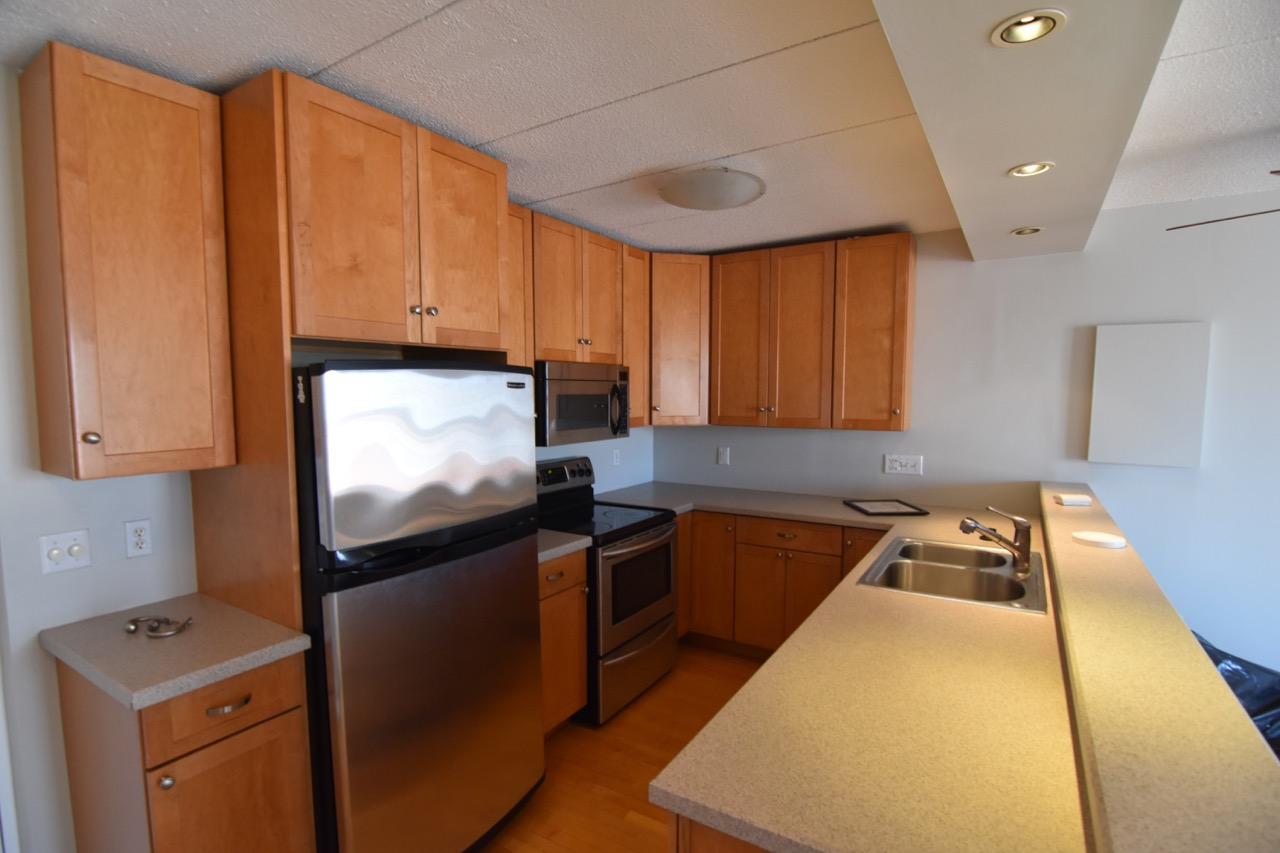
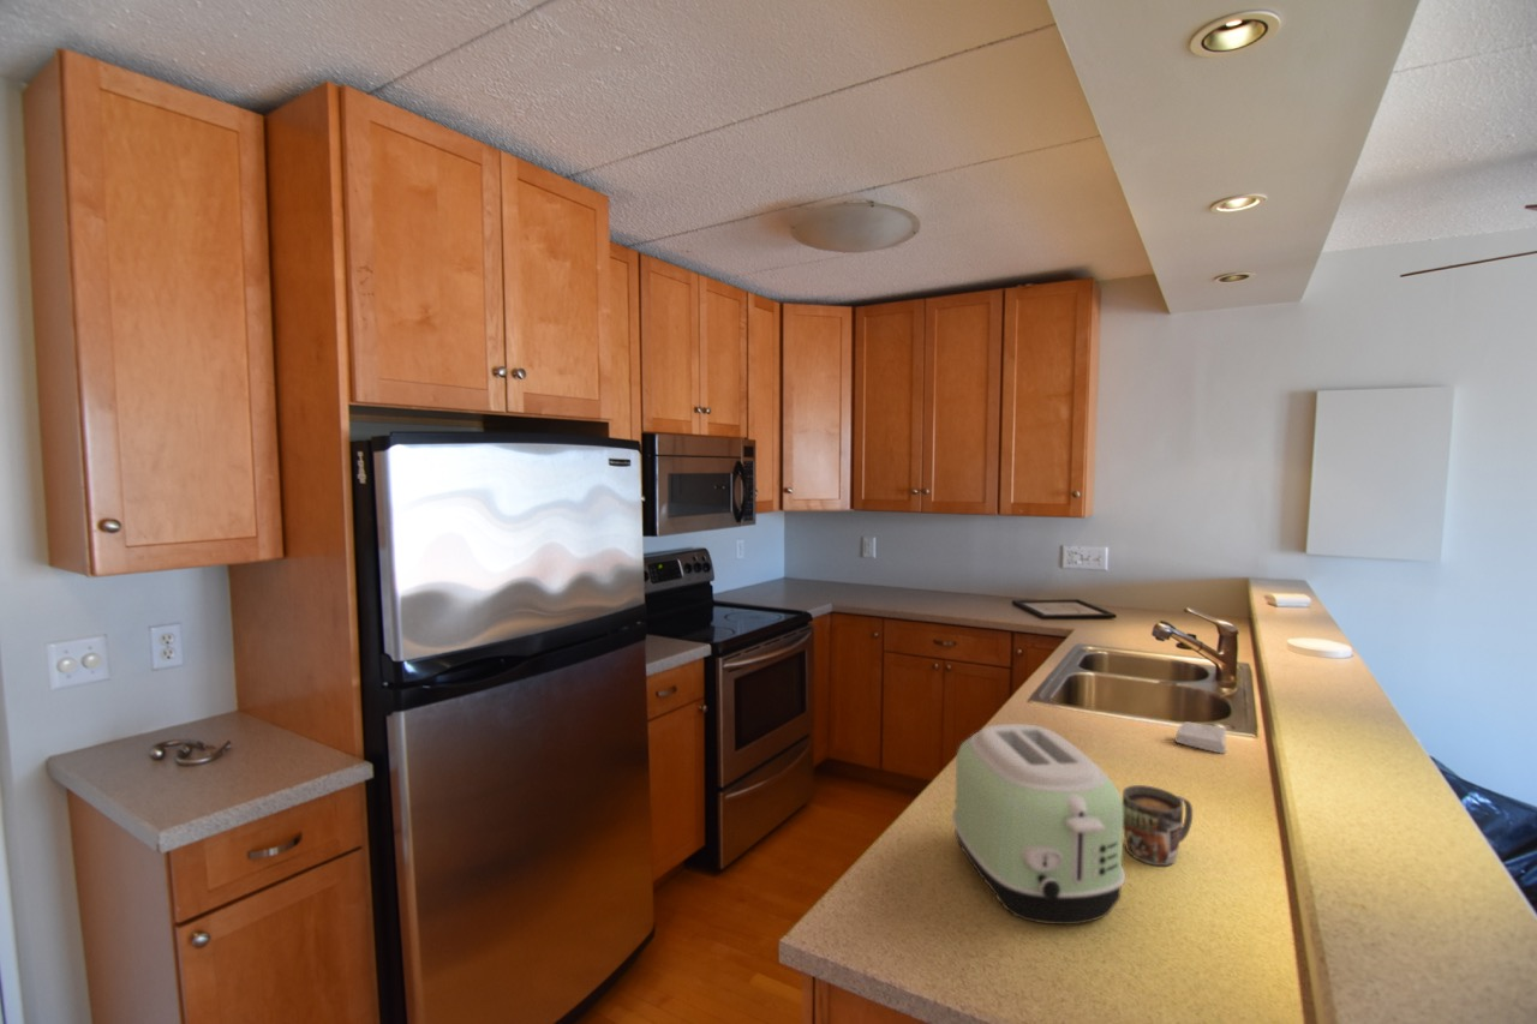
+ soap bar [1174,720,1227,755]
+ mug [1122,784,1194,867]
+ toaster [951,723,1126,926]
